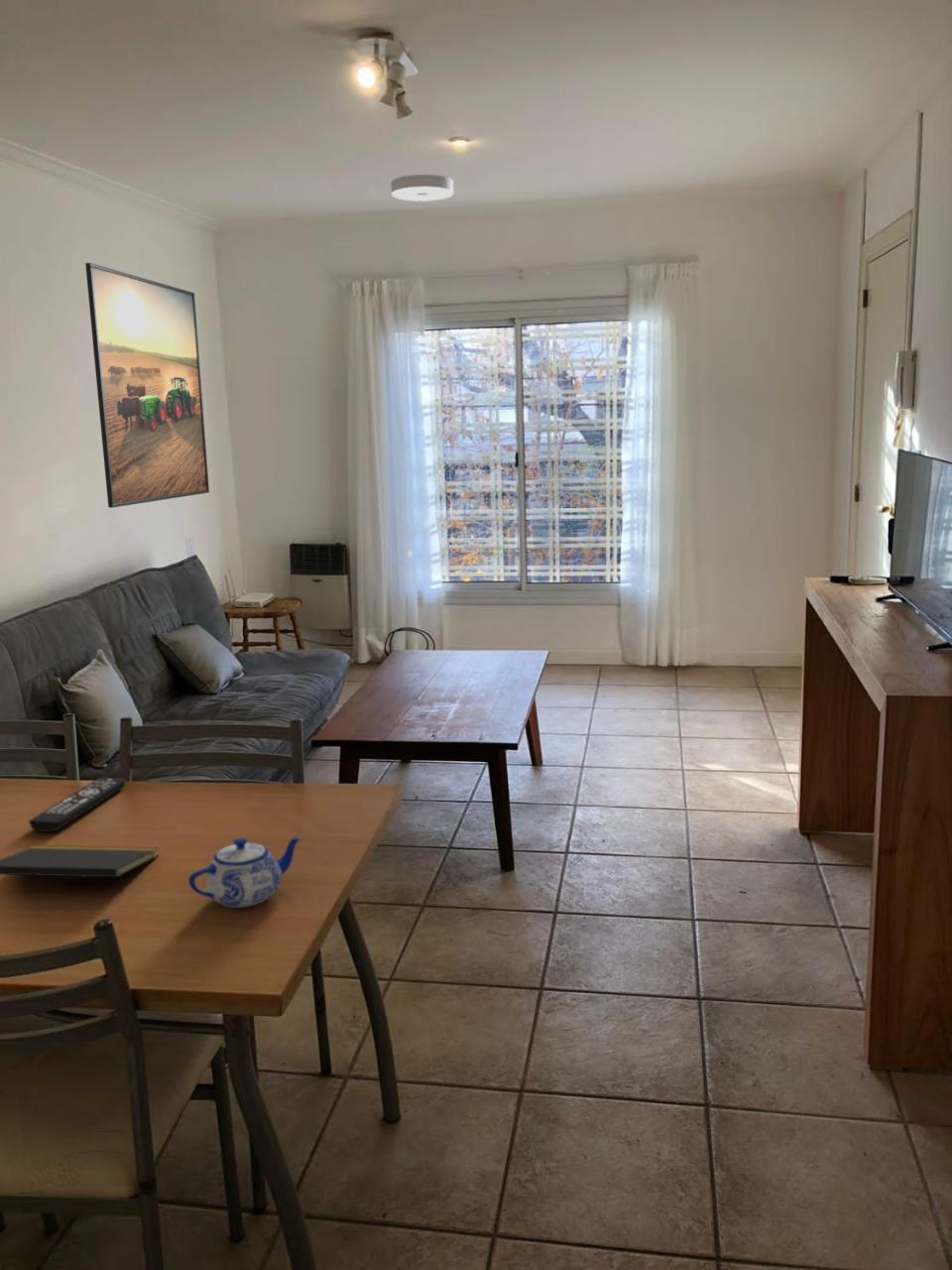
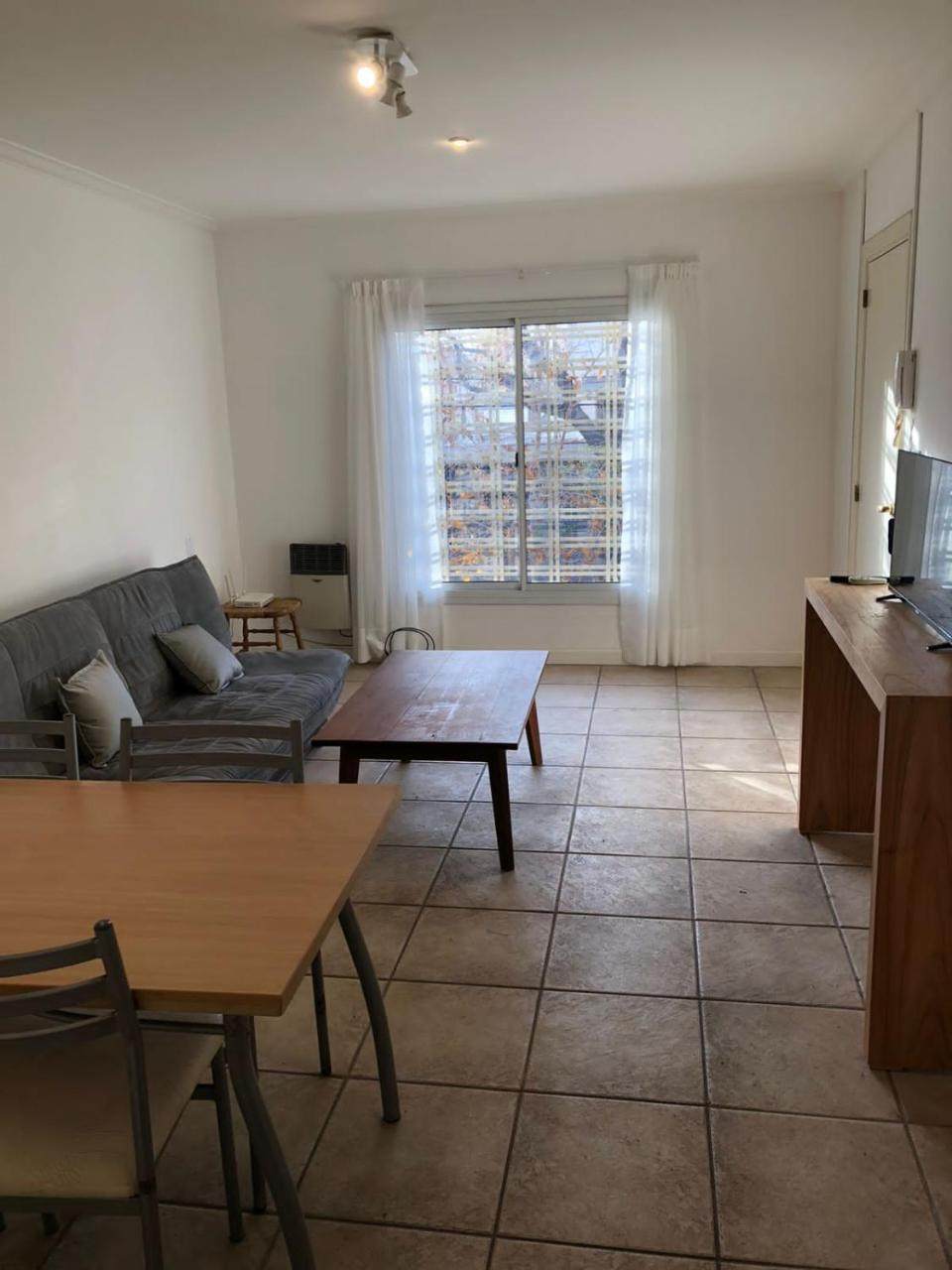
- remote control [28,777,127,832]
- notepad [0,844,160,896]
- teapot [187,834,303,909]
- smoke detector [390,174,454,202]
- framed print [84,262,210,509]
